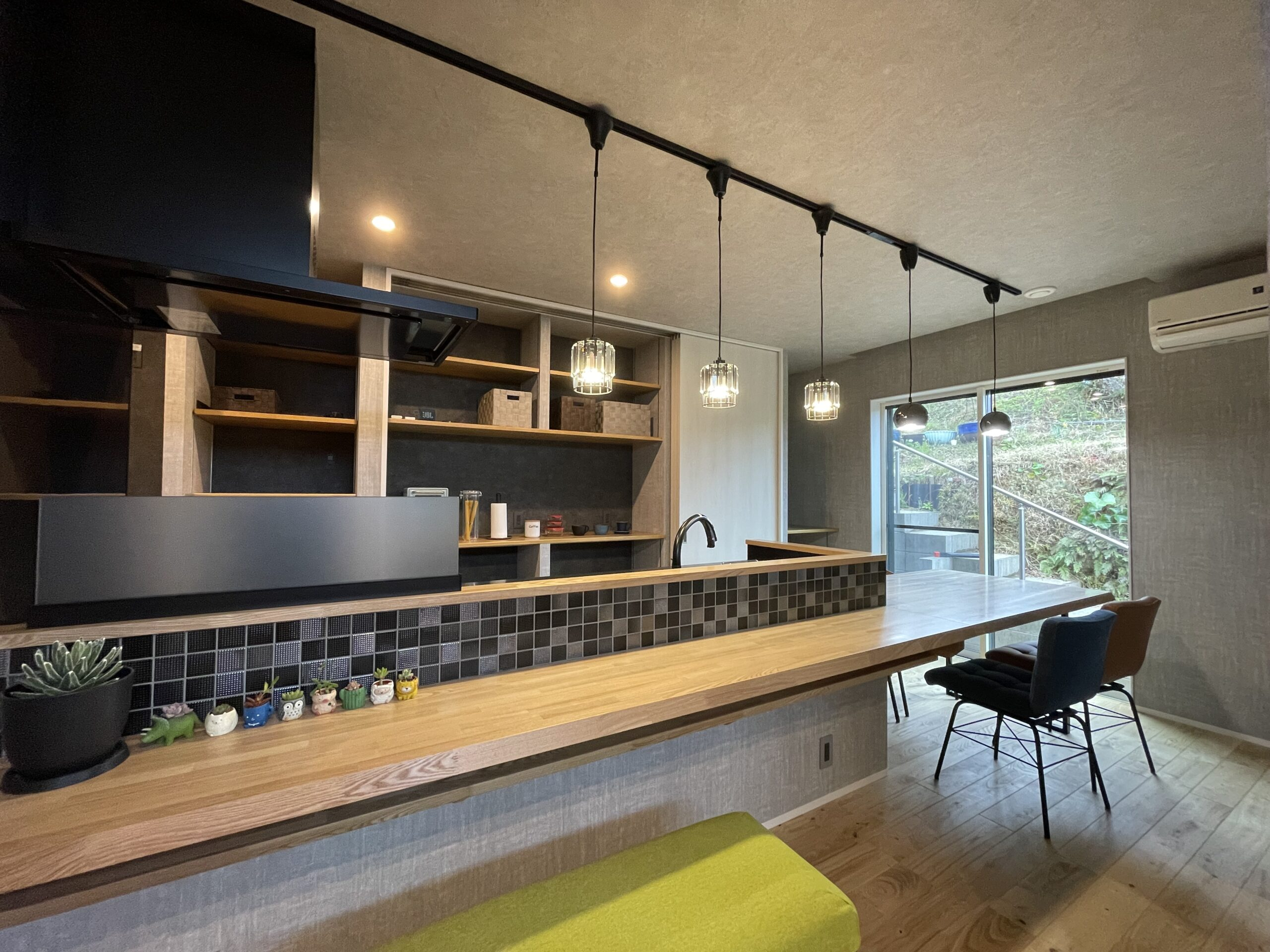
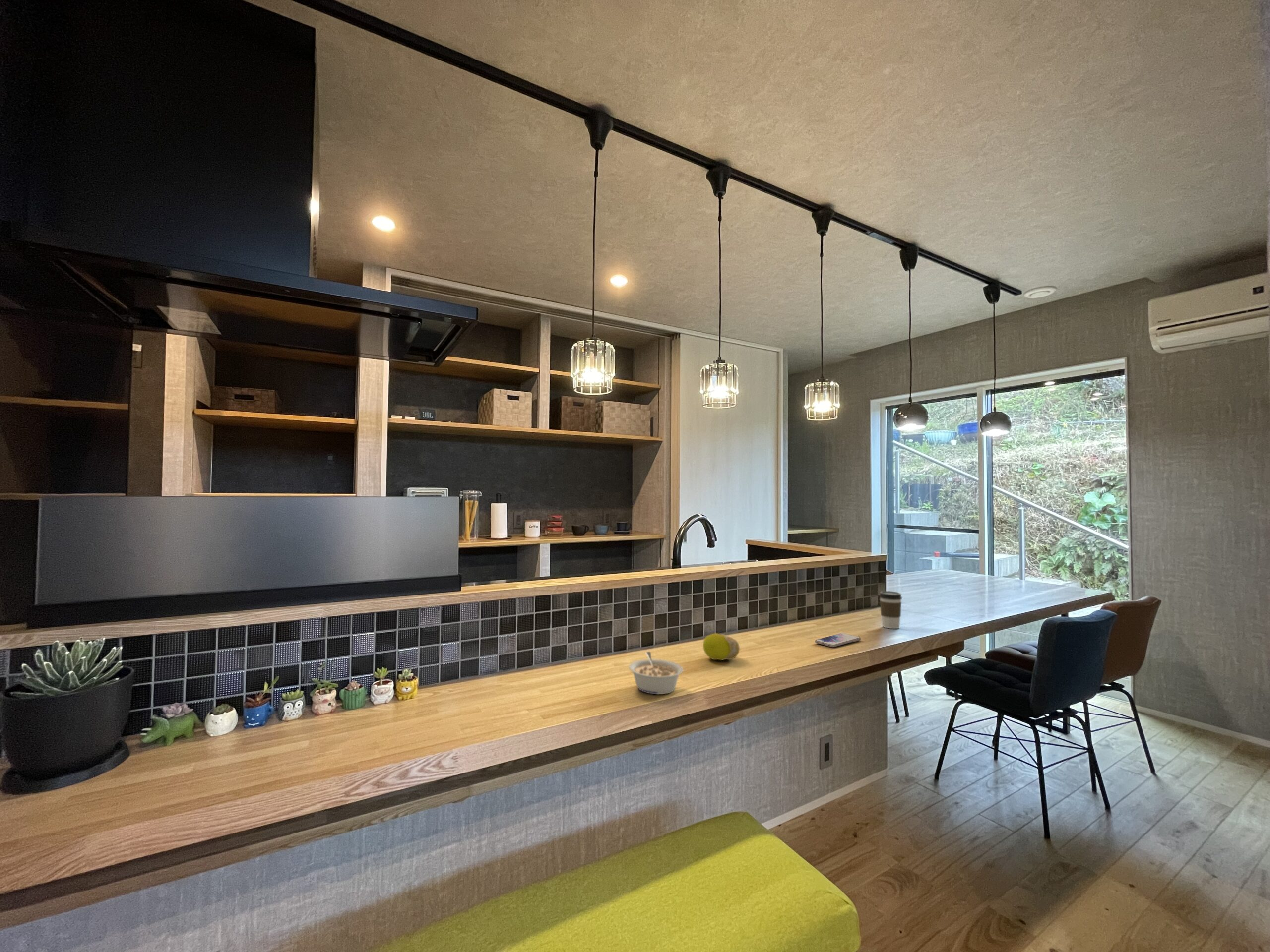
+ fruit [702,633,740,661]
+ legume [628,651,684,695]
+ coffee cup [879,591,903,629]
+ smartphone [815,633,861,648]
